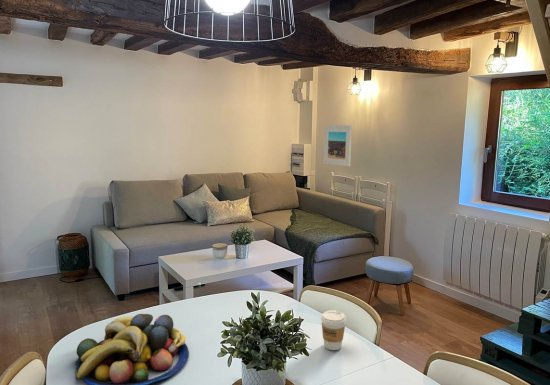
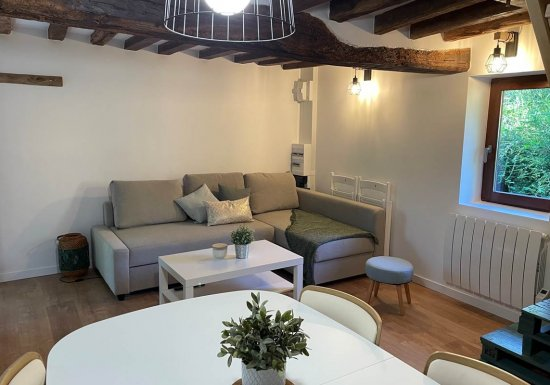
- coffee cup [320,309,347,351]
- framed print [322,124,353,168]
- fruit bowl [74,313,190,385]
